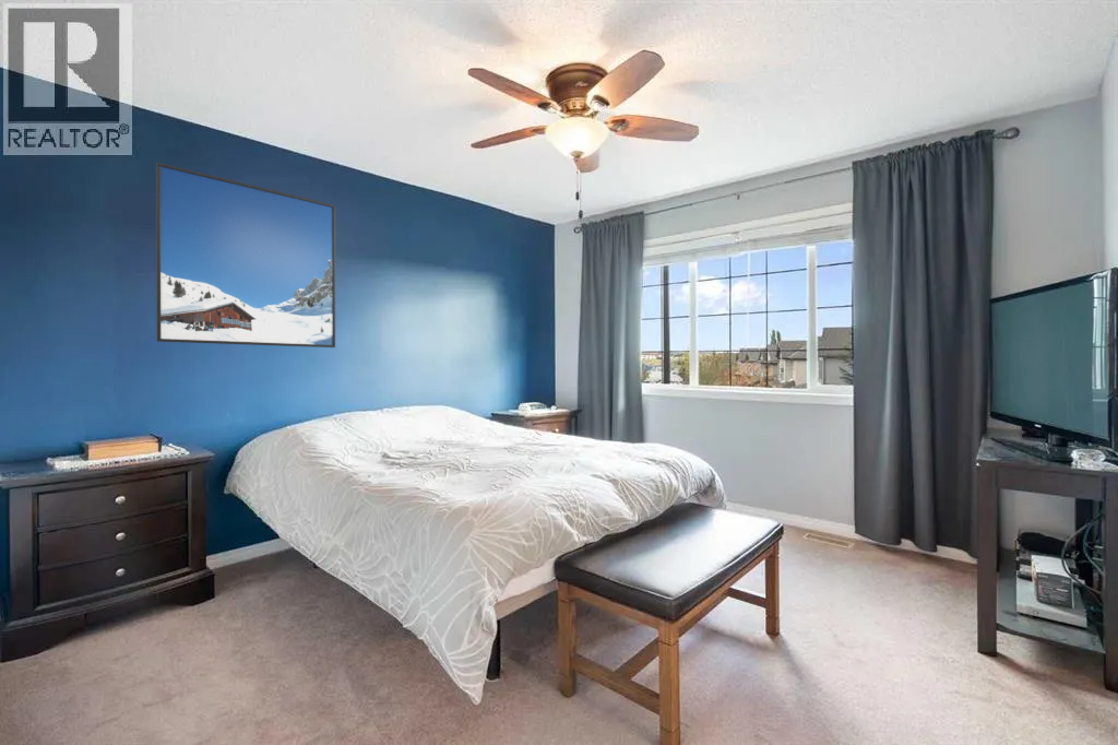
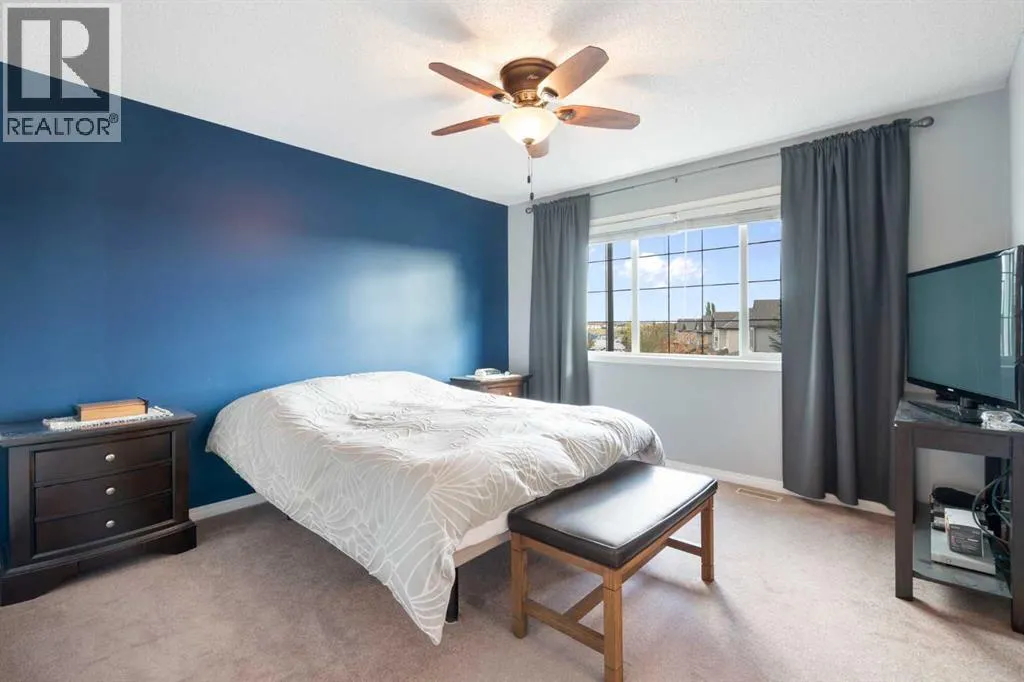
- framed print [155,162,336,348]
